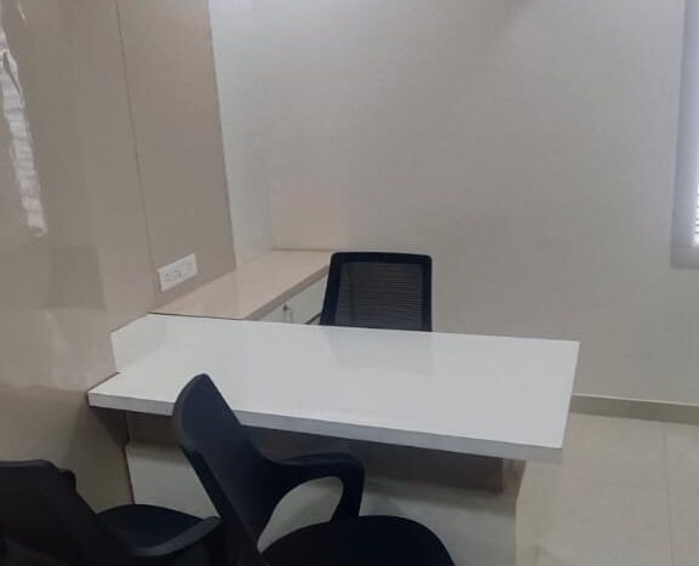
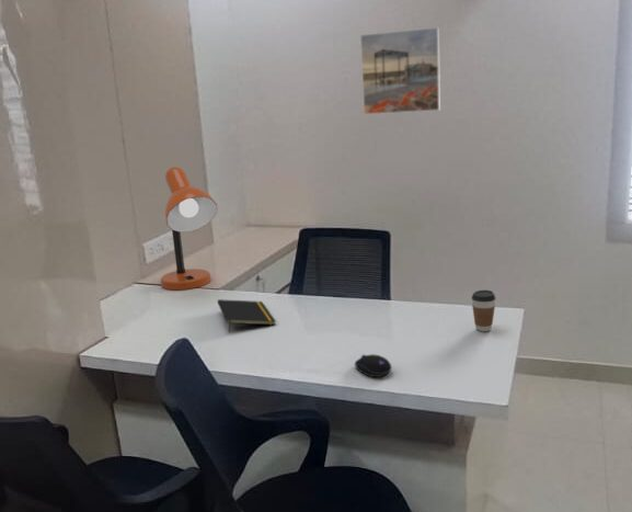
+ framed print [359,26,441,115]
+ desk lamp [160,166,218,291]
+ notepad [217,298,276,334]
+ coffee cup [471,289,497,332]
+ computer mouse [354,353,393,378]
